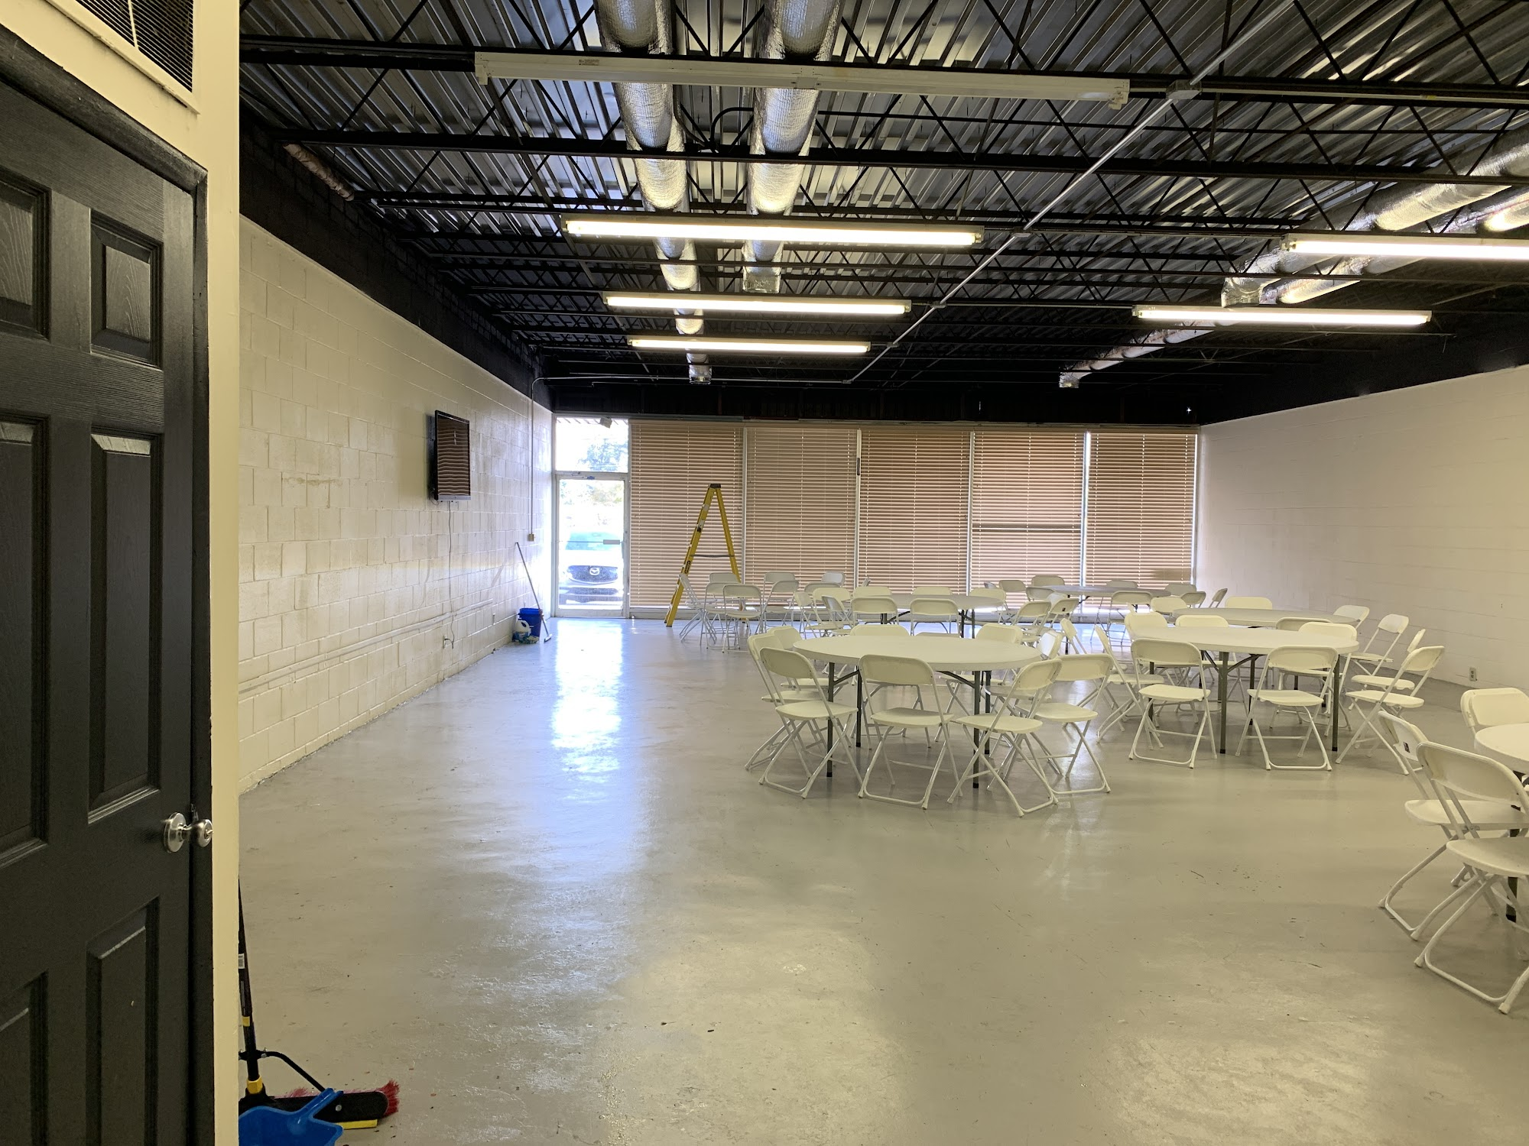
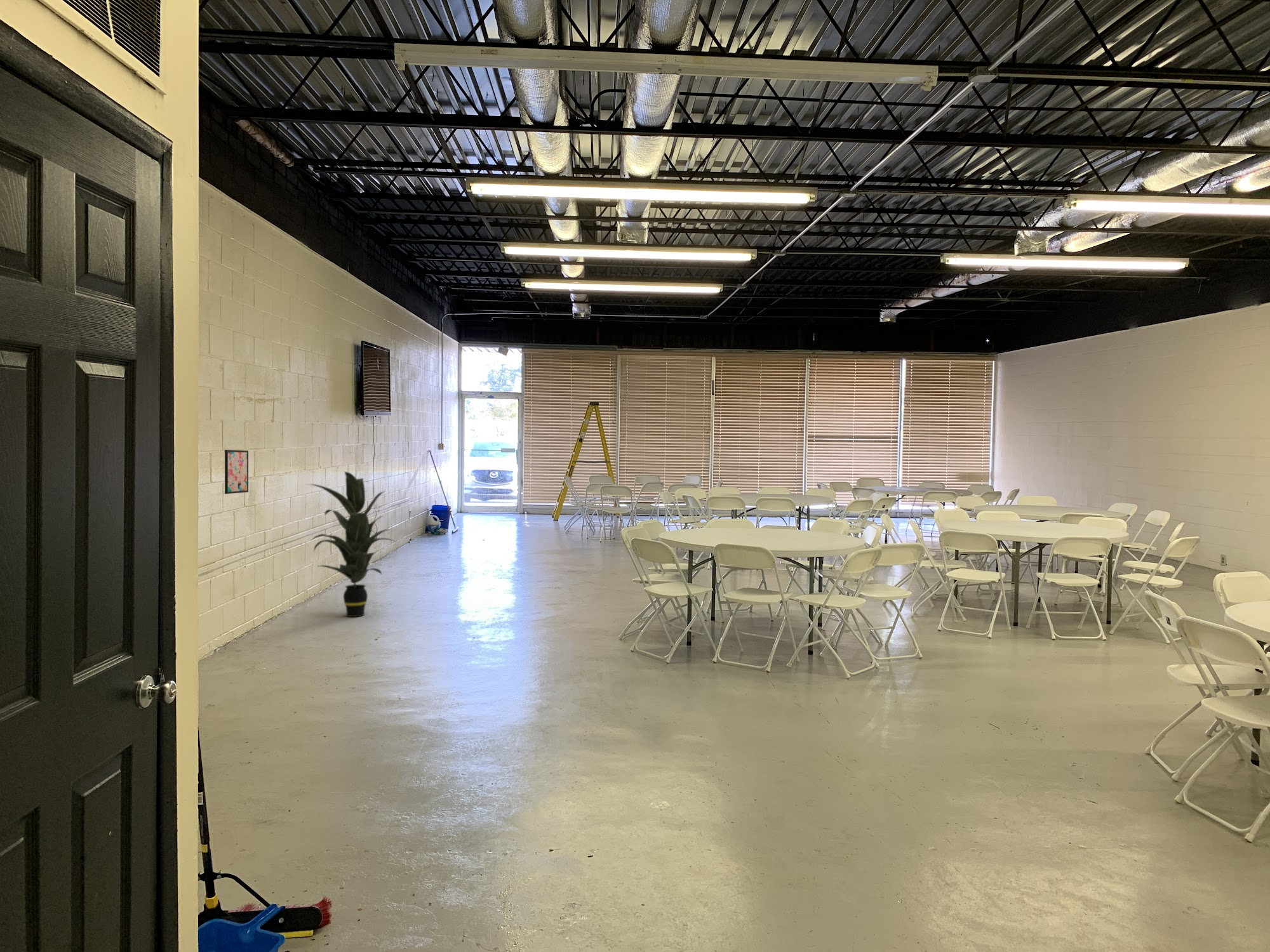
+ wall art [224,449,249,494]
+ indoor plant [306,471,397,618]
